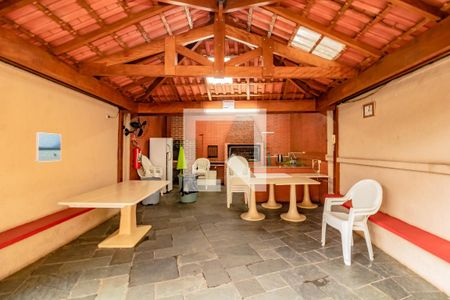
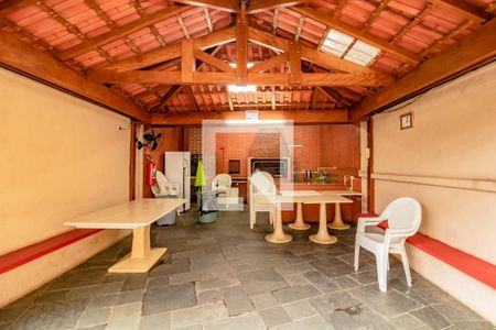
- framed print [34,131,62,163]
